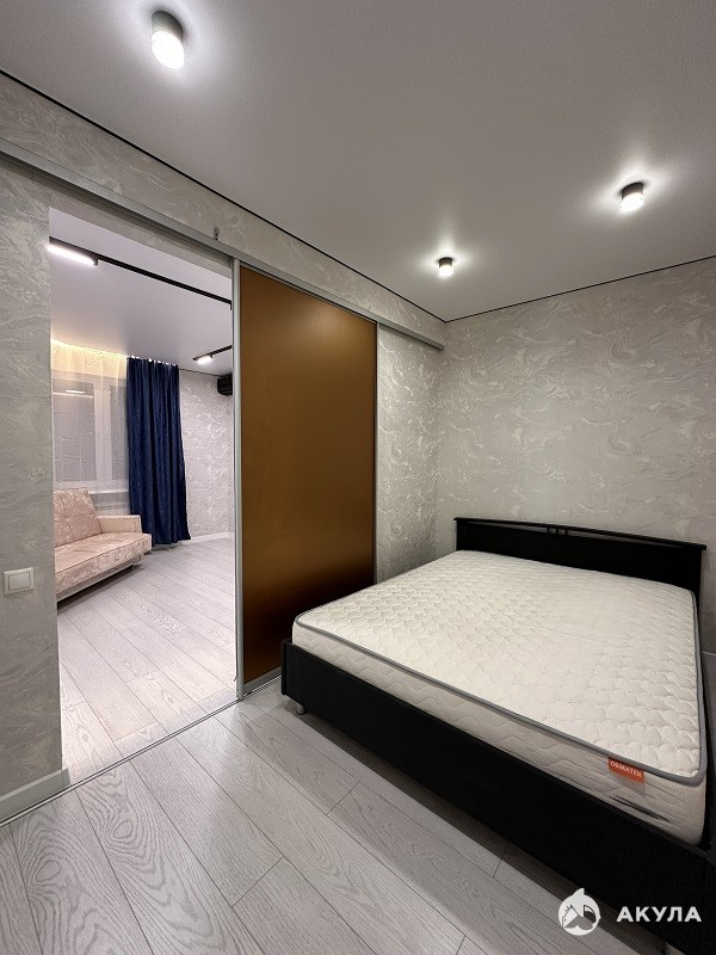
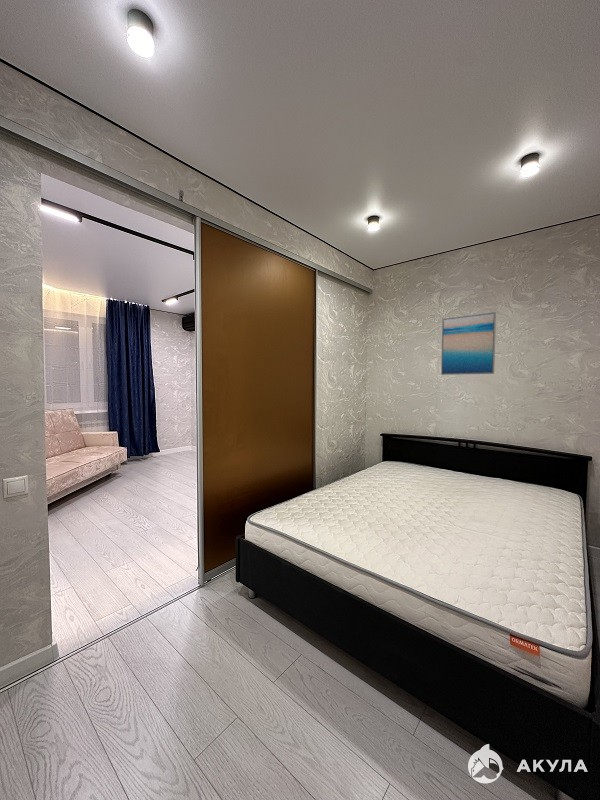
+ wall art [440,311,497,376]
